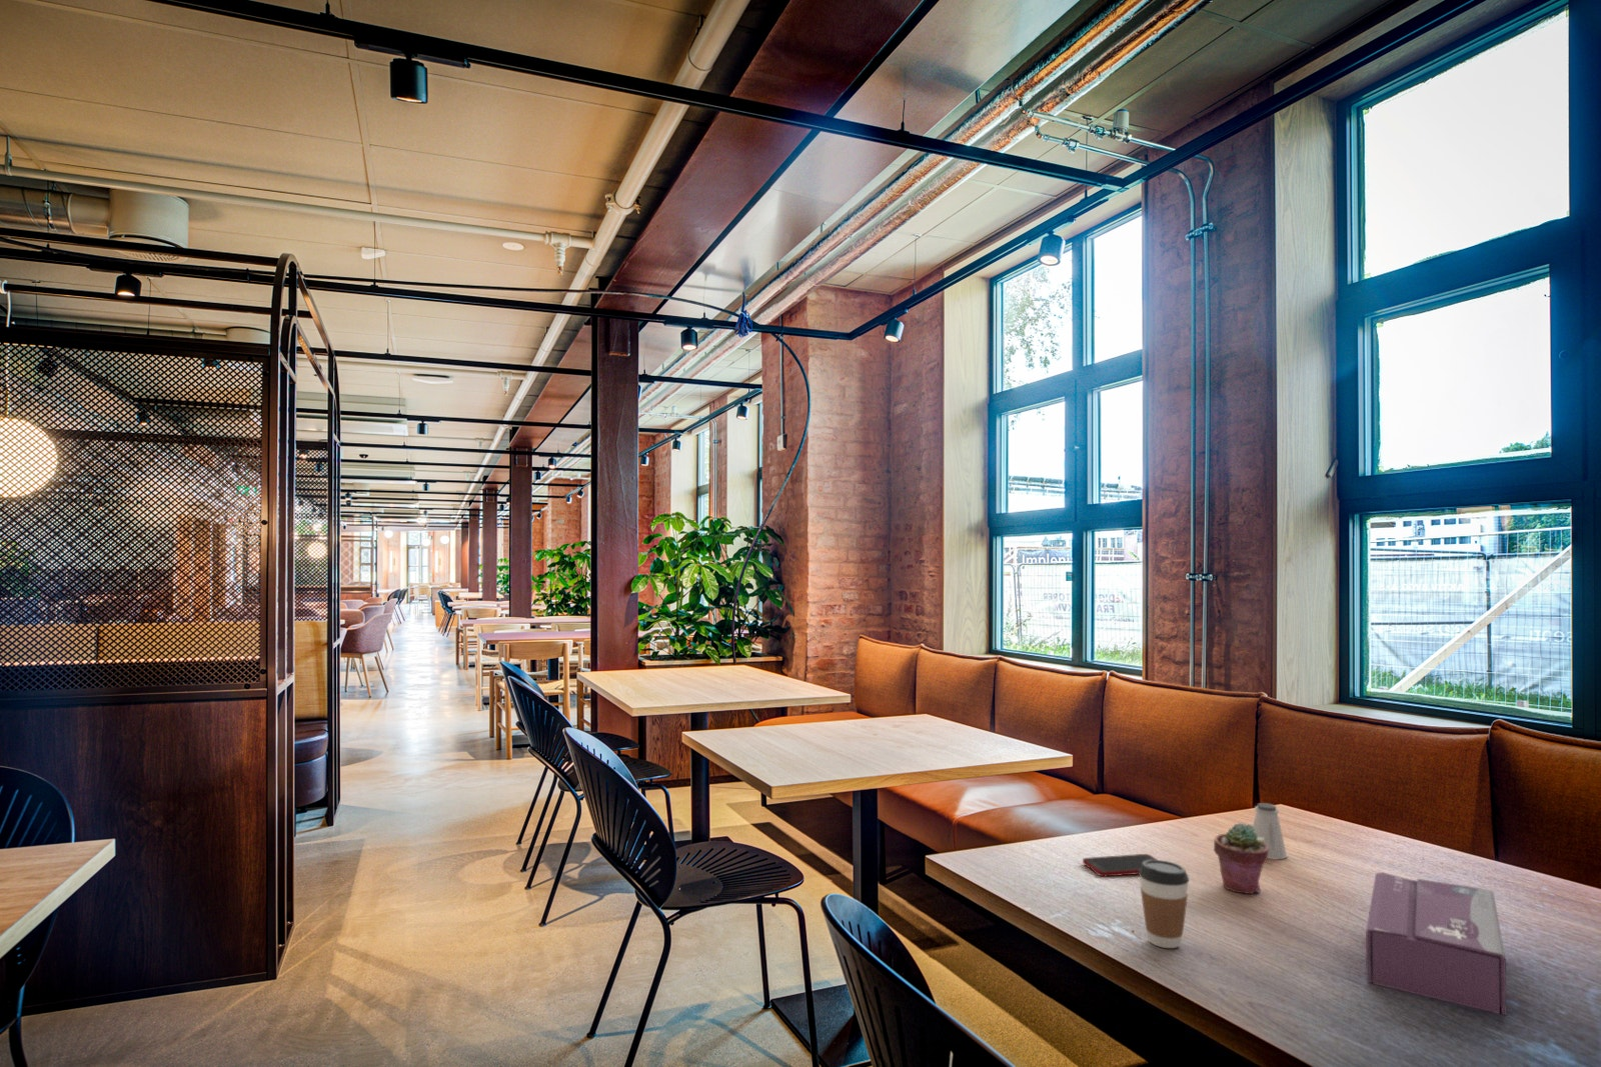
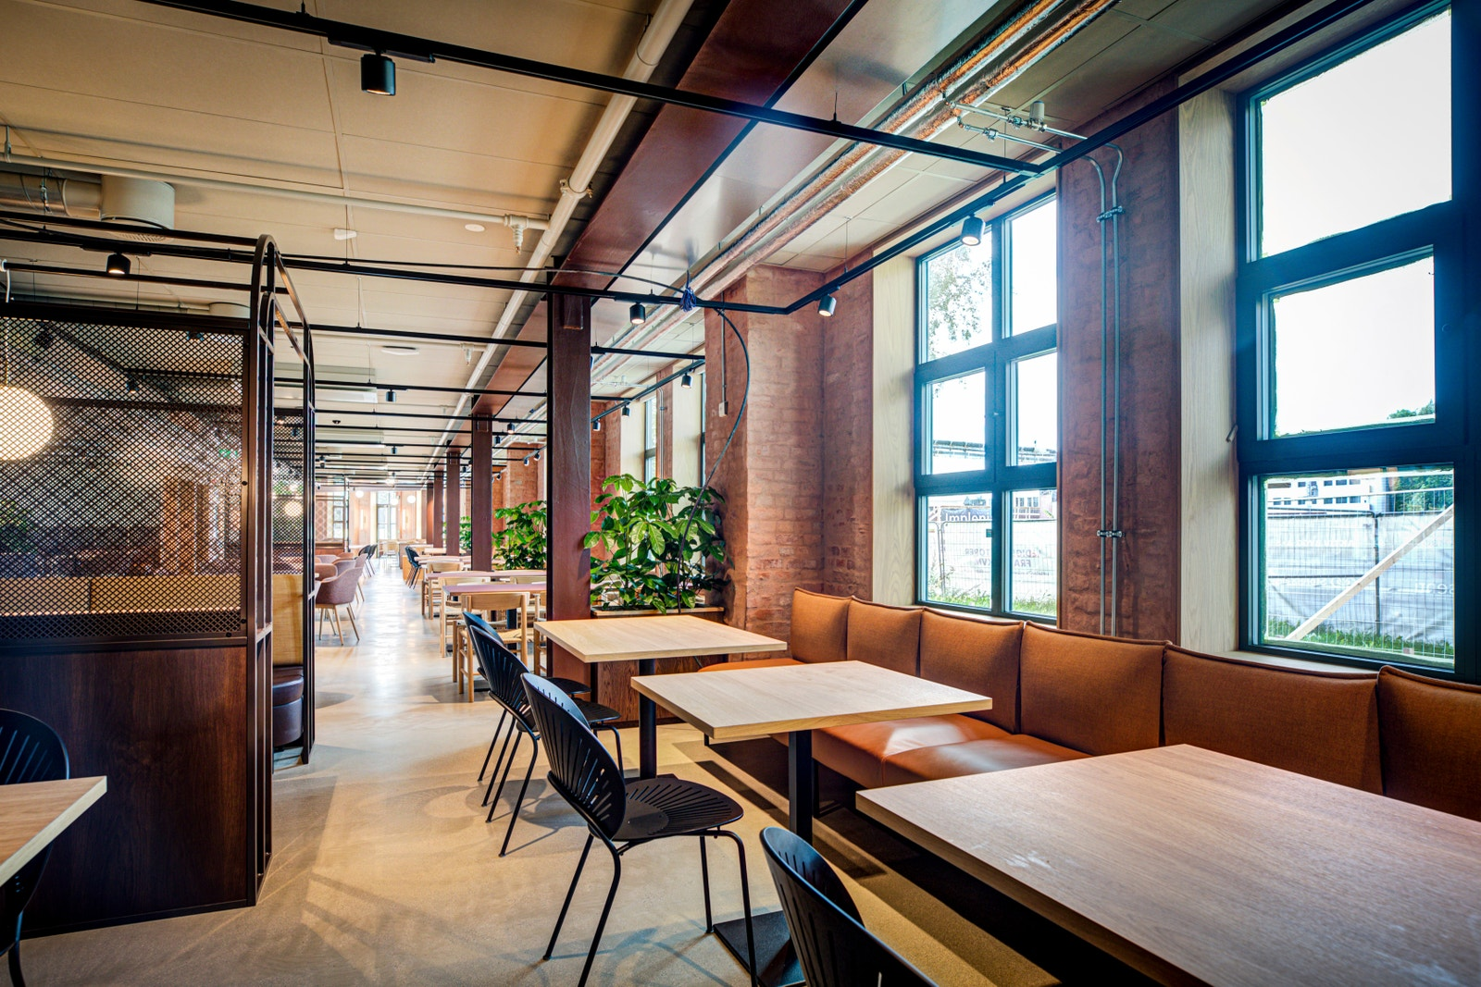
- potted succulent [1213,822,1269,896]
- coffee cup [1138,859,1190,949]
- tissue box [1365,871,1507,1016]
- saltshaker [1252,801,1288,860]
- cell phone [1082,853,1159,876]
